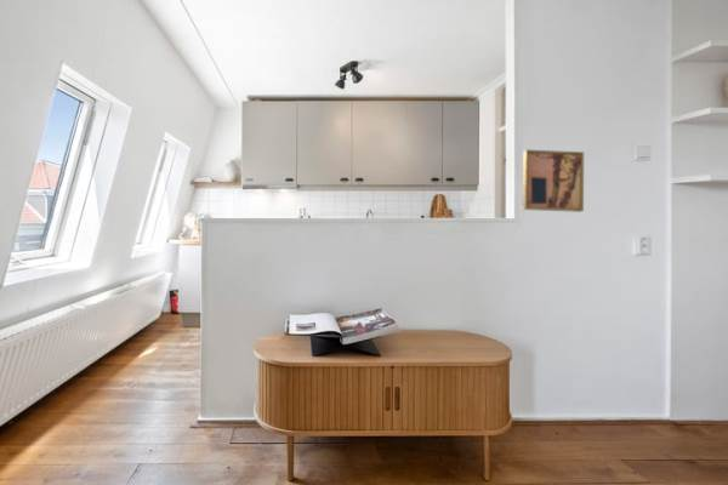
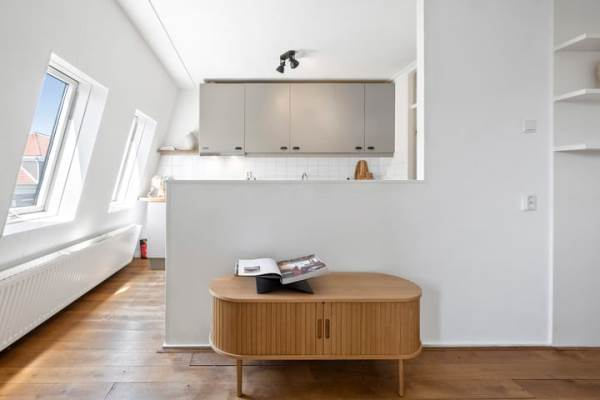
- wall art [522,148,585,213]
